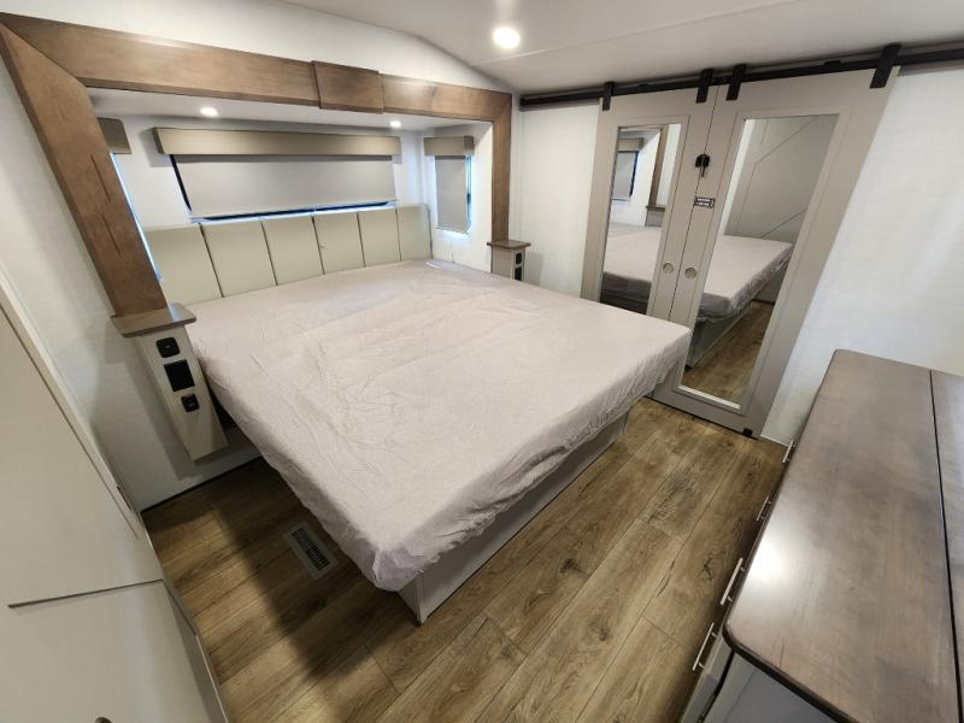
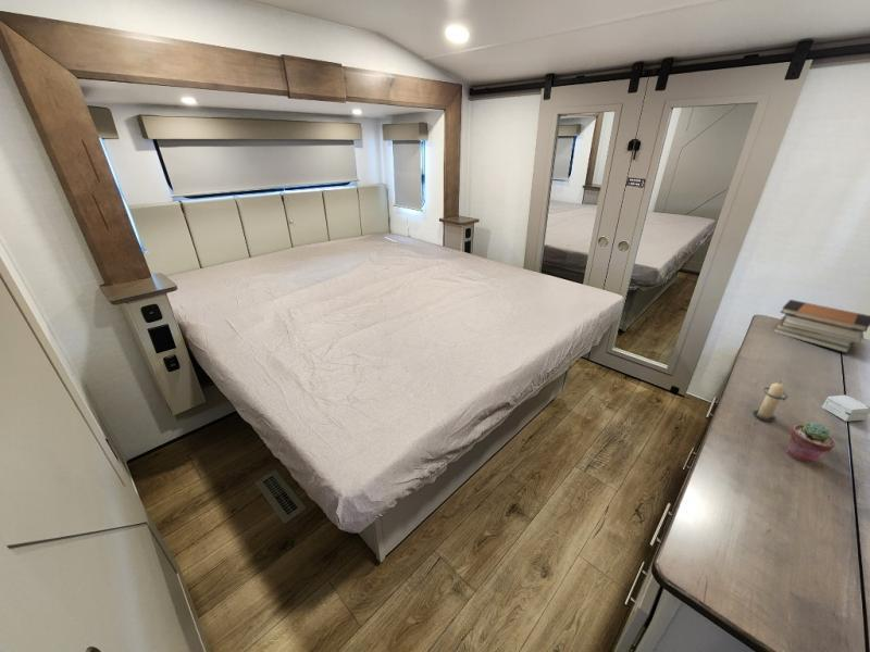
+ small box [821,394,870,423]
+ candle [753,379,790,423]
+ book stack [772,299,870,354]
+ potted succulent [785,422,836,464]
